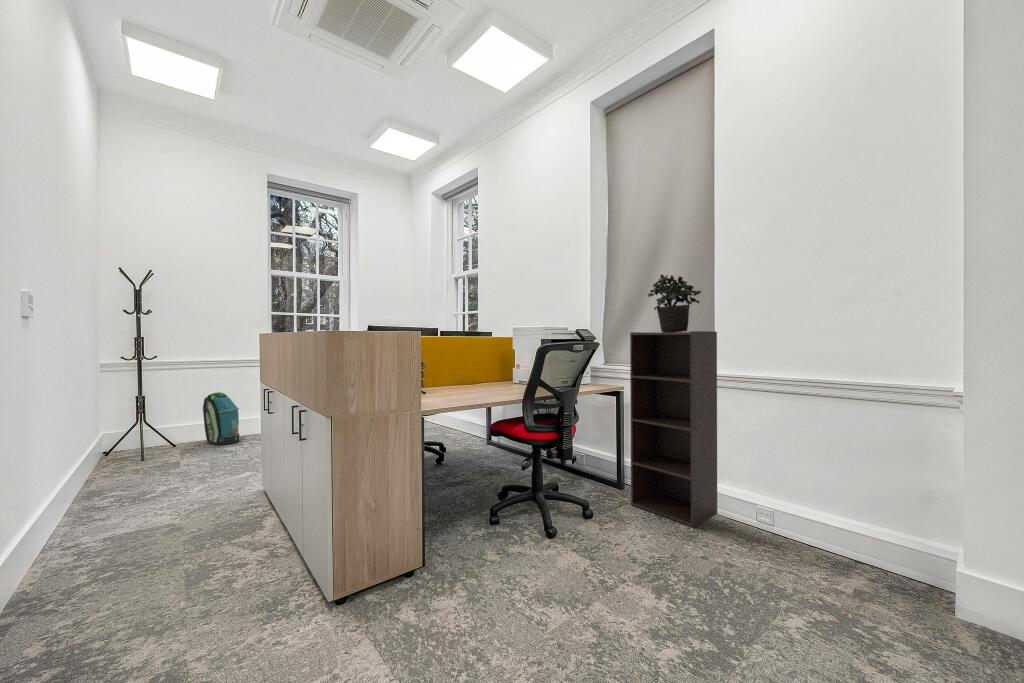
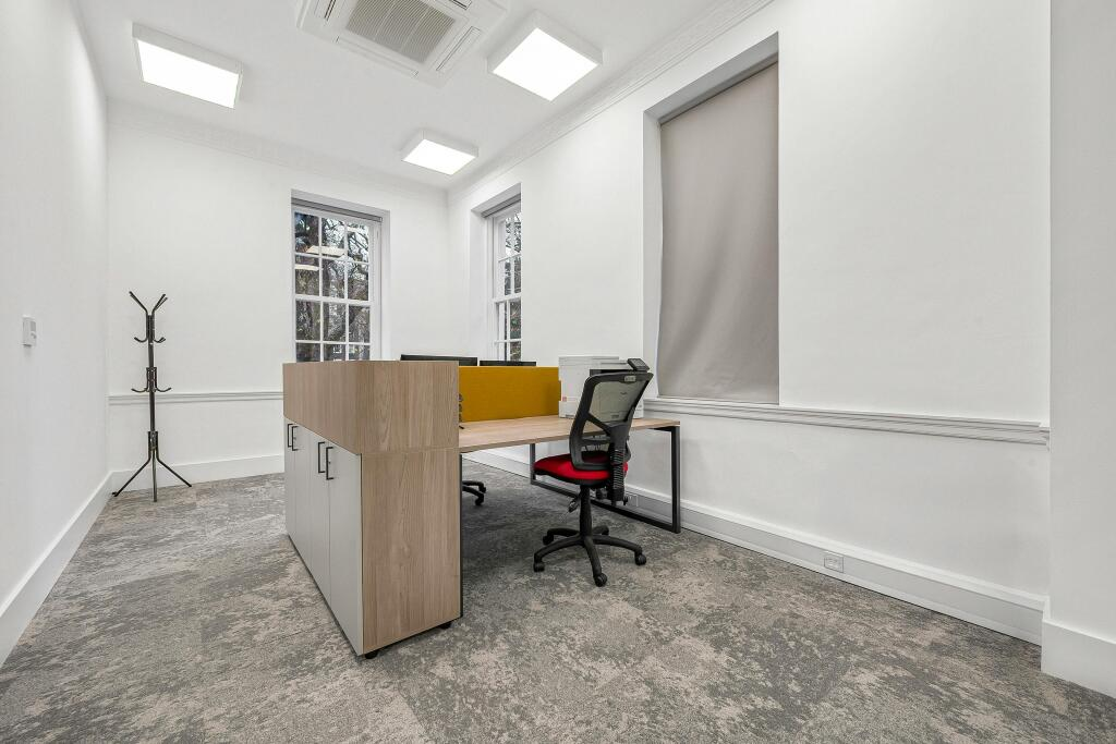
- backpack [202,391,240,446]
- shelf [629,330,718,528]
- potted plant [647,273,702,333]
